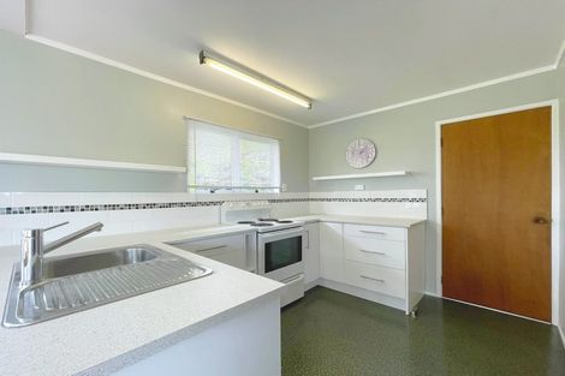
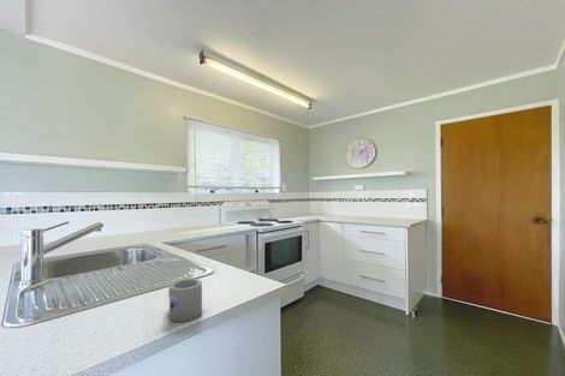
+ mug [167,277,203,323]
